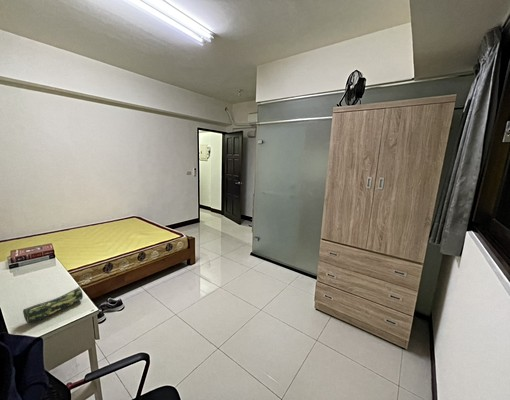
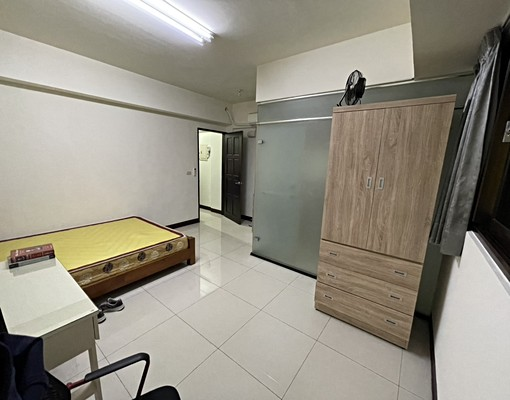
- pencil case [22,286,84,324]
